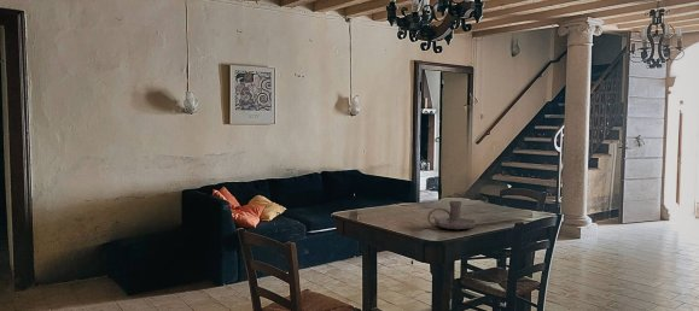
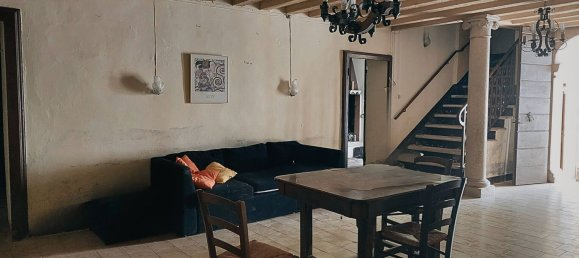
- candle holder [426,200,477,230]
